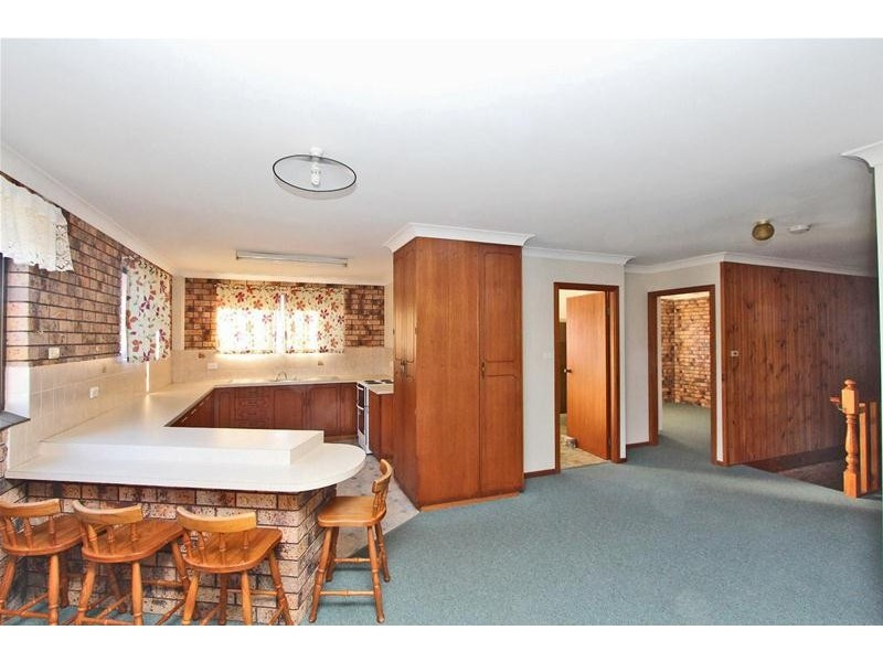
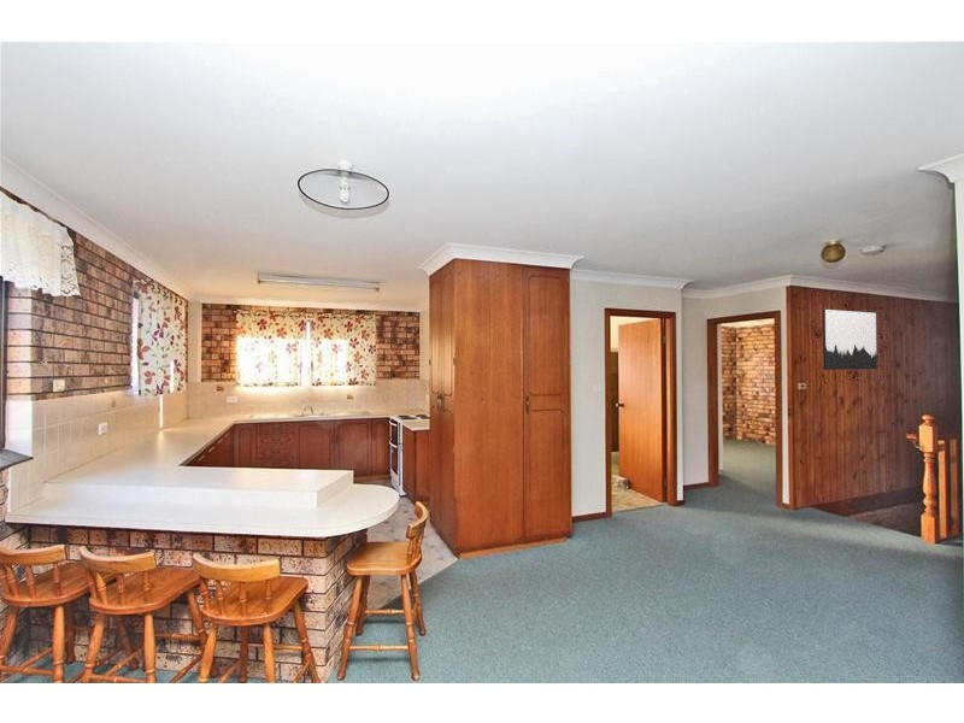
+ wall art [822,307,878,371]
